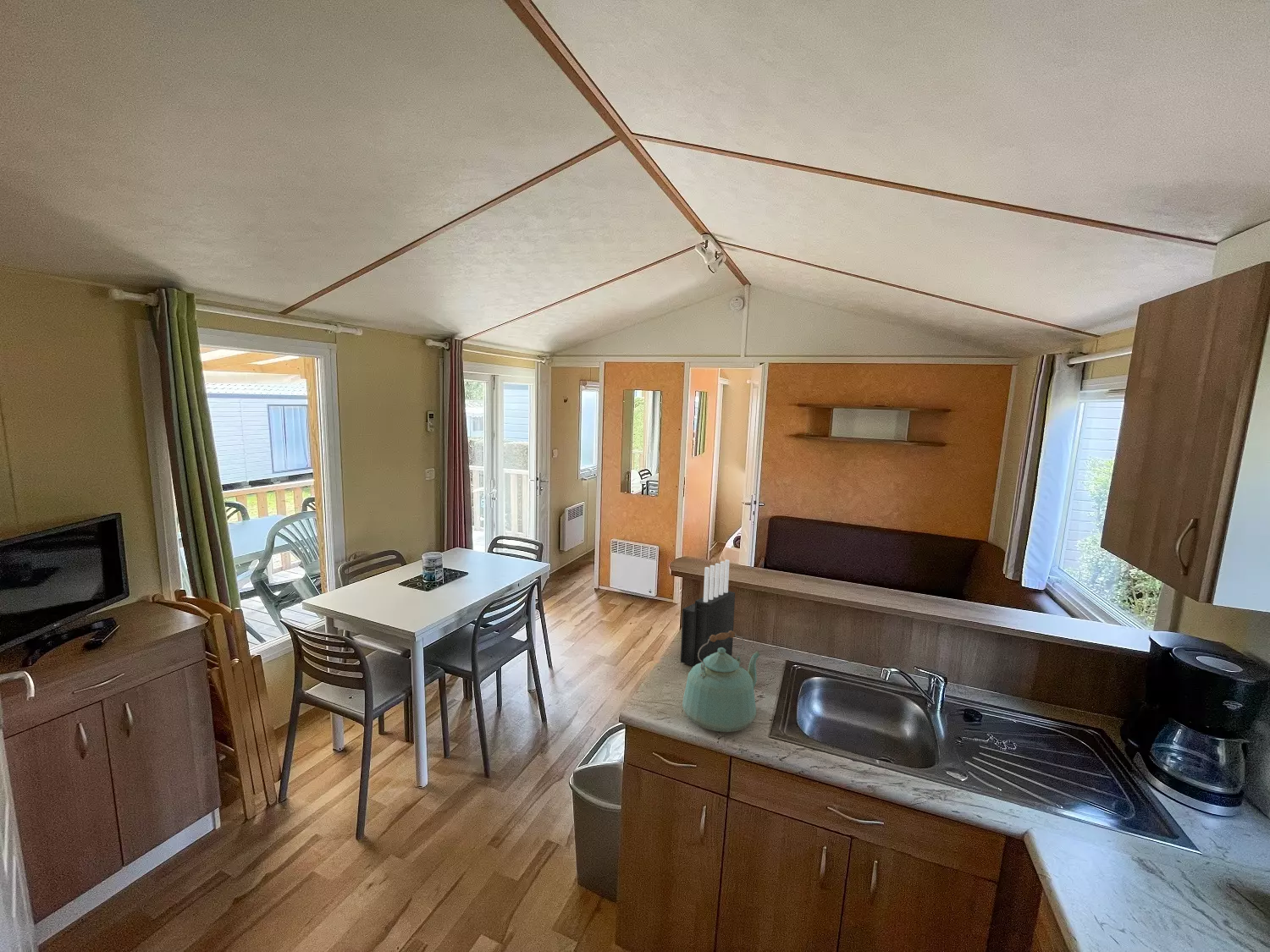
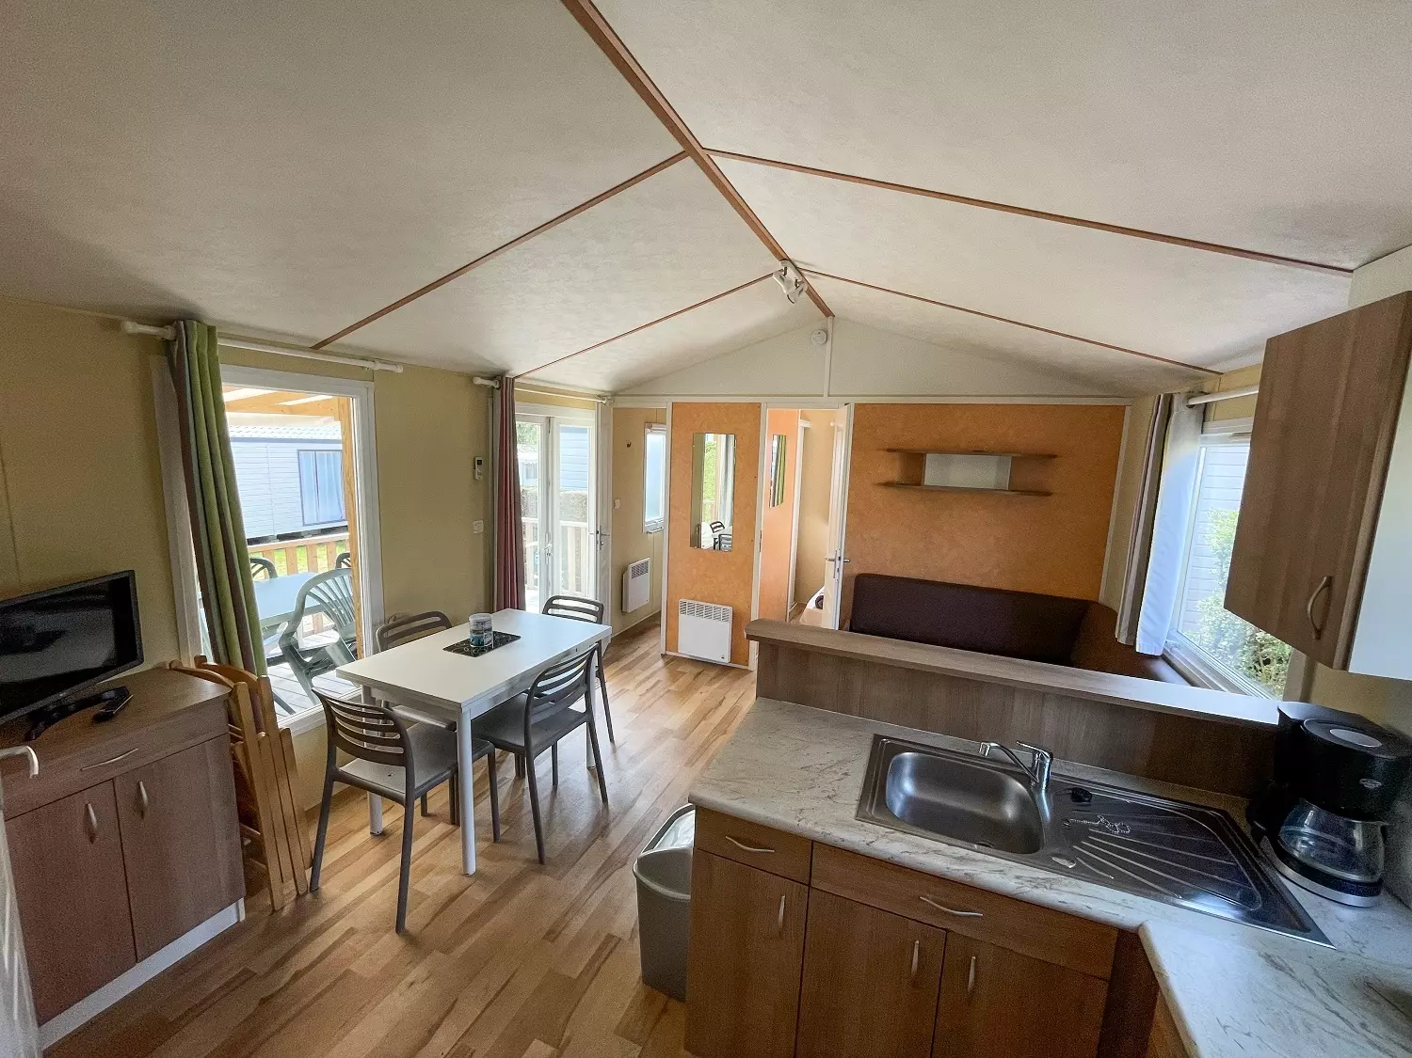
- kettle [682,630,761,733]
- knife block [680,559,736,667]
